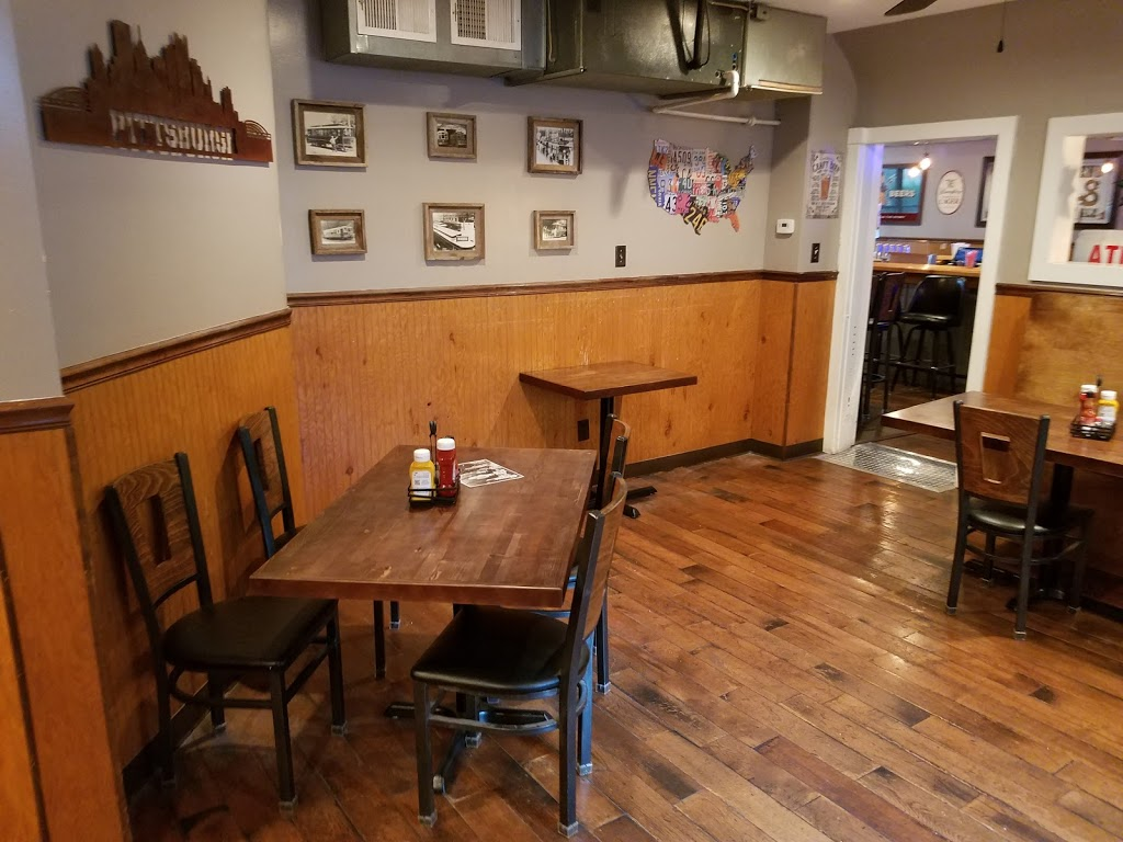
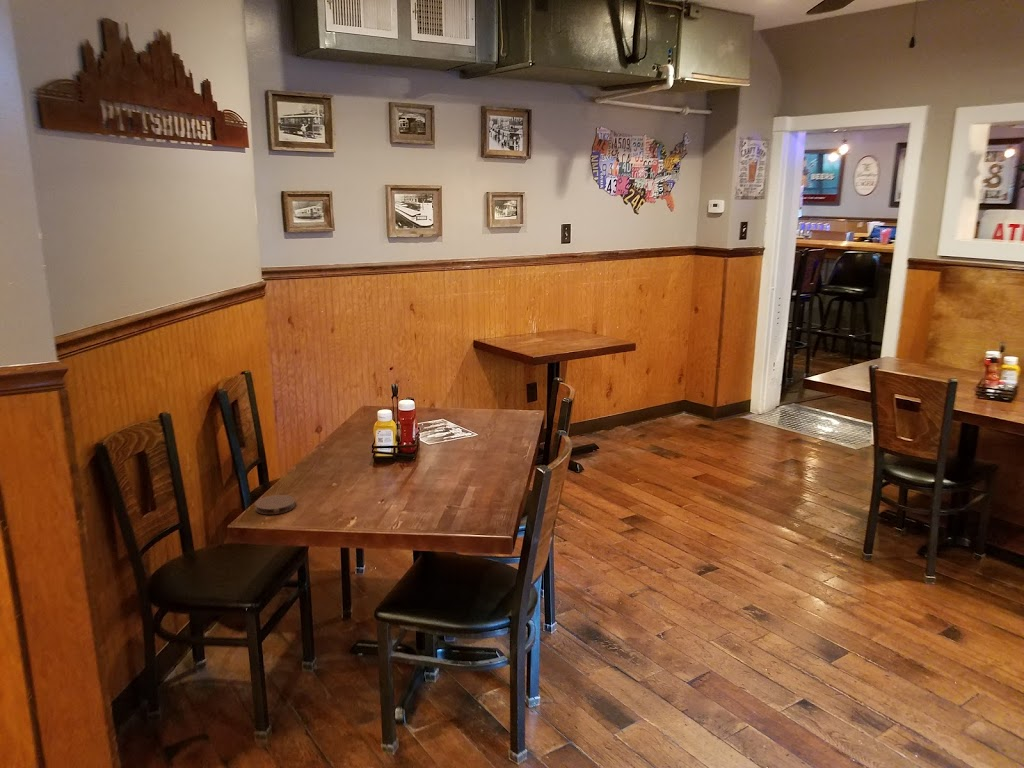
+ coaster [254,494,296,515]
